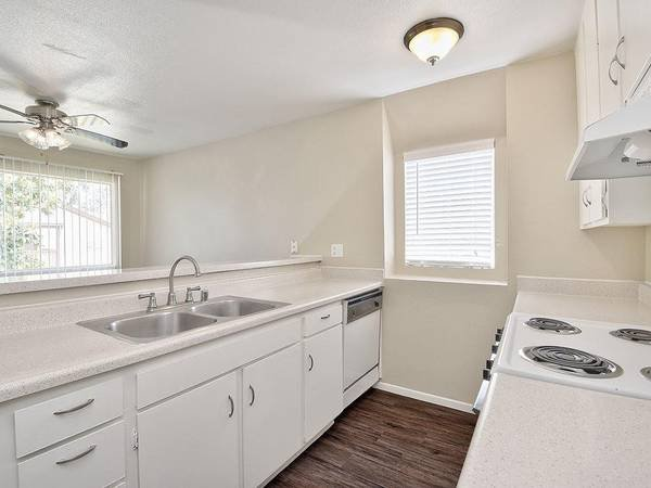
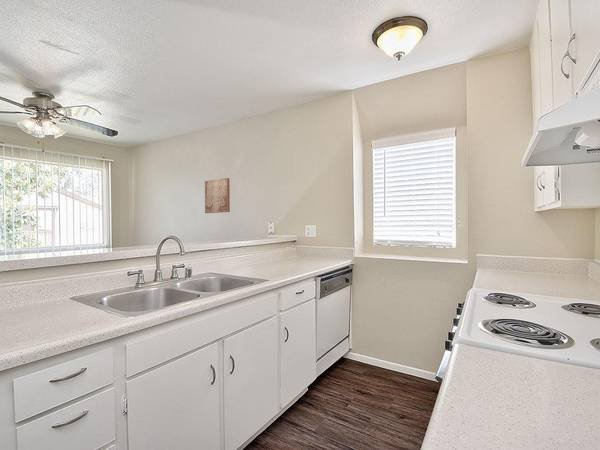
+ wall art [204,177,231,214]
